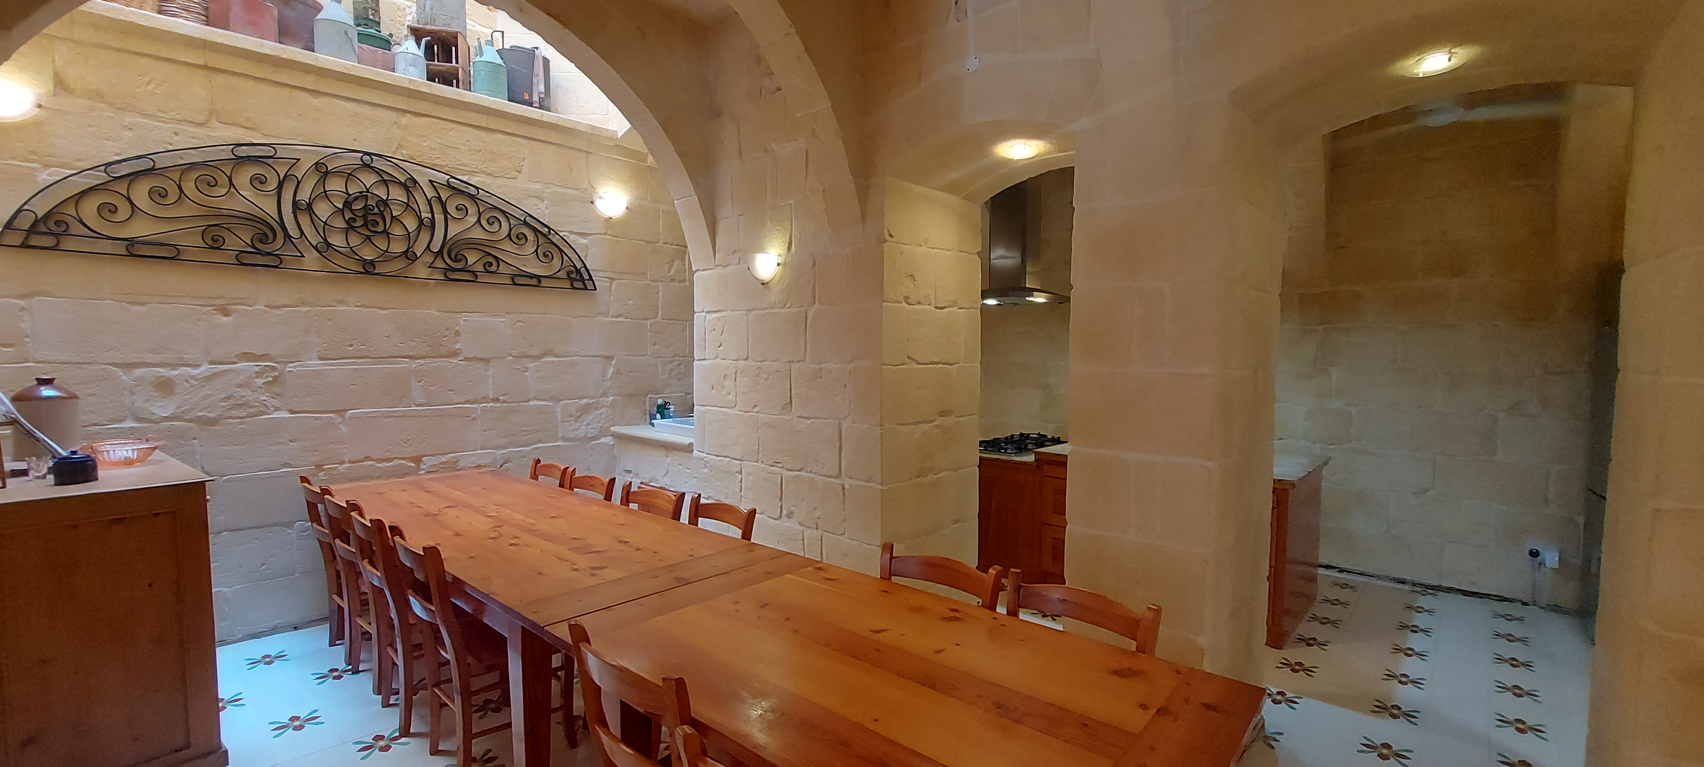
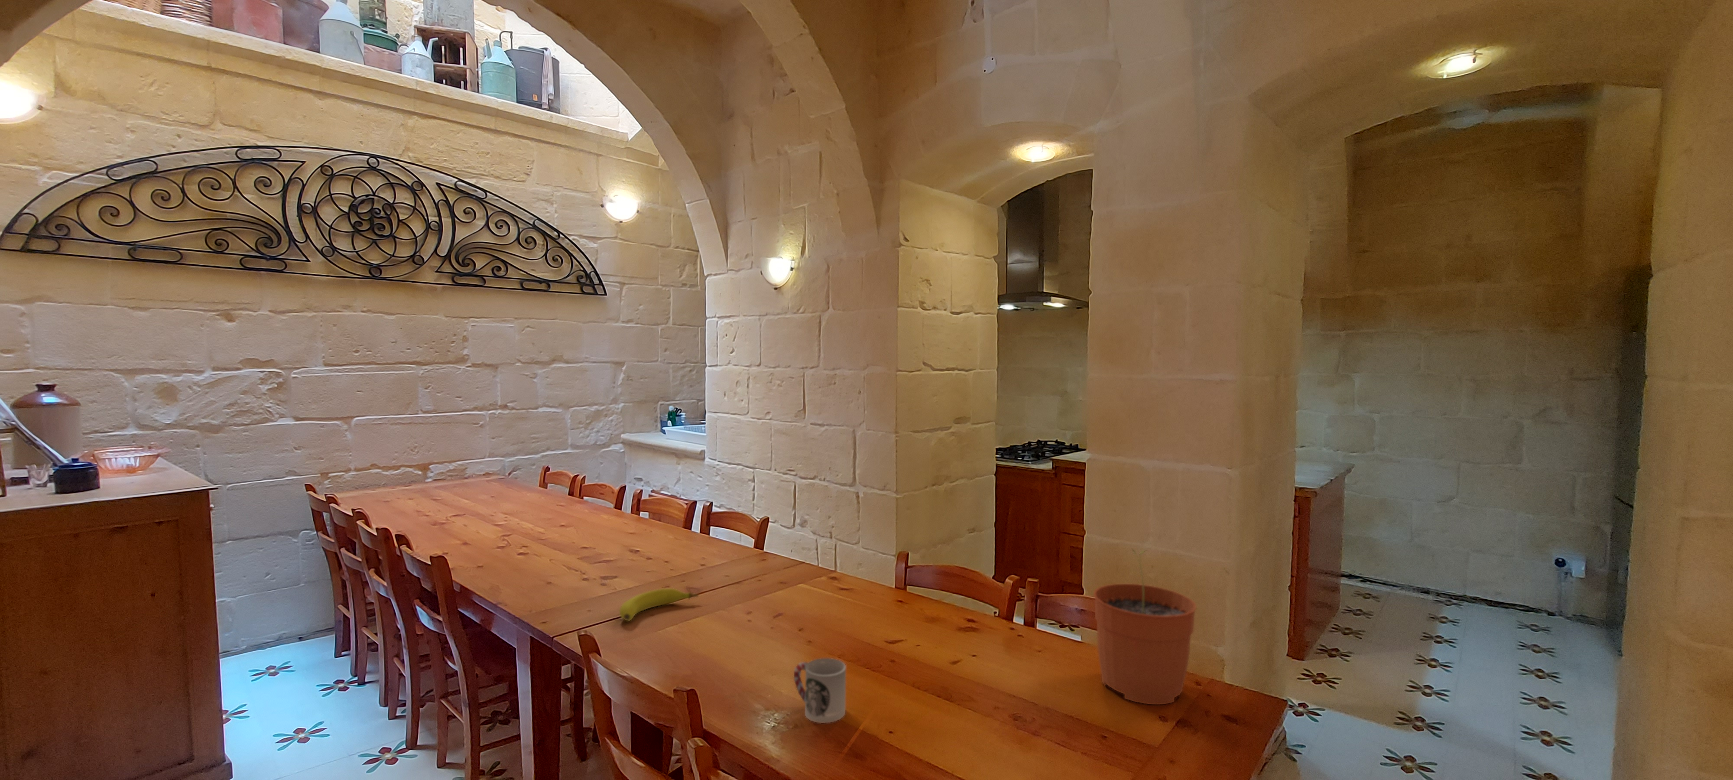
+ plant pot [1093,548,1197,705]
+ fruit [619,588,700,621]
+ cup [794,657,847,724]
